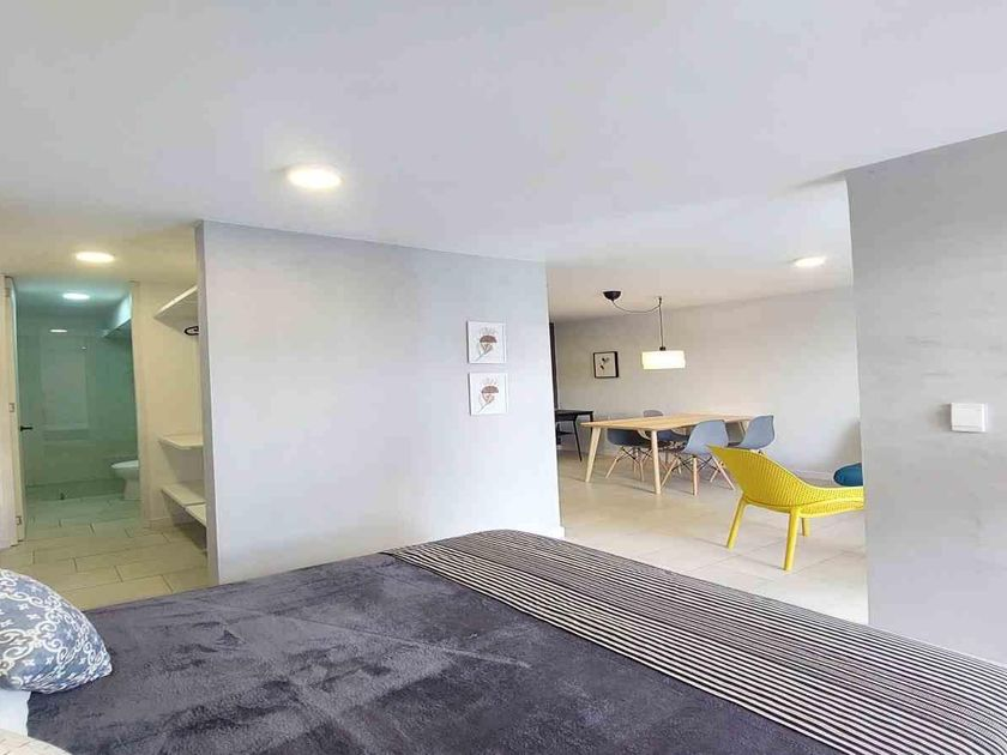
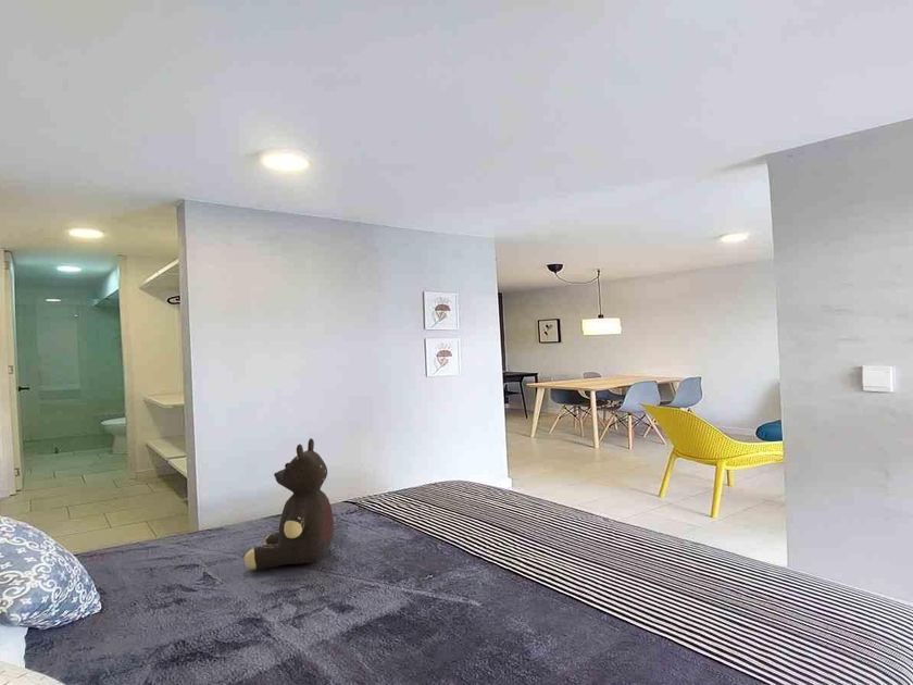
+ teddy bear [243,437,335,570]
